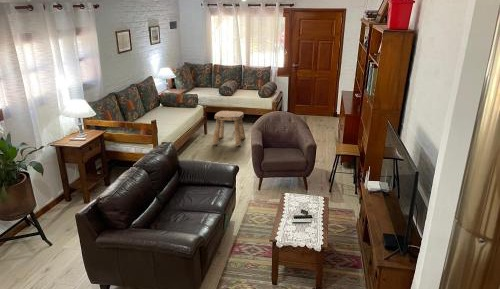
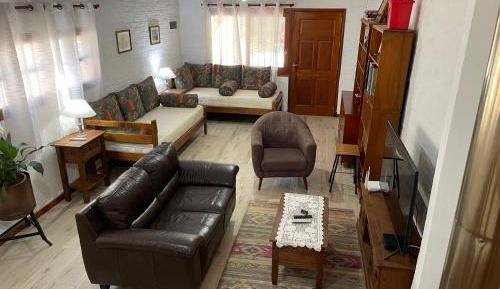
- stool [212,110,246,146]
